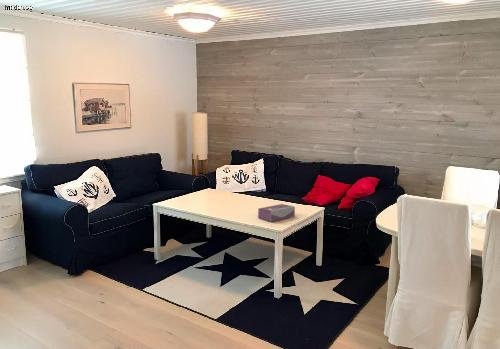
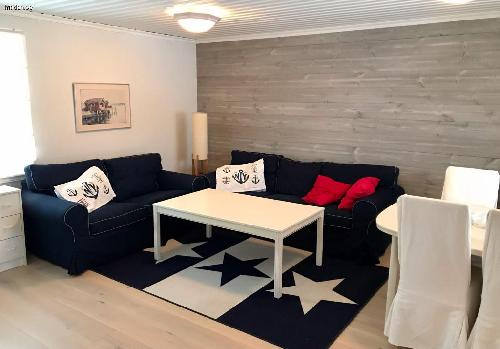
- tissue box [257,203,296,223]
